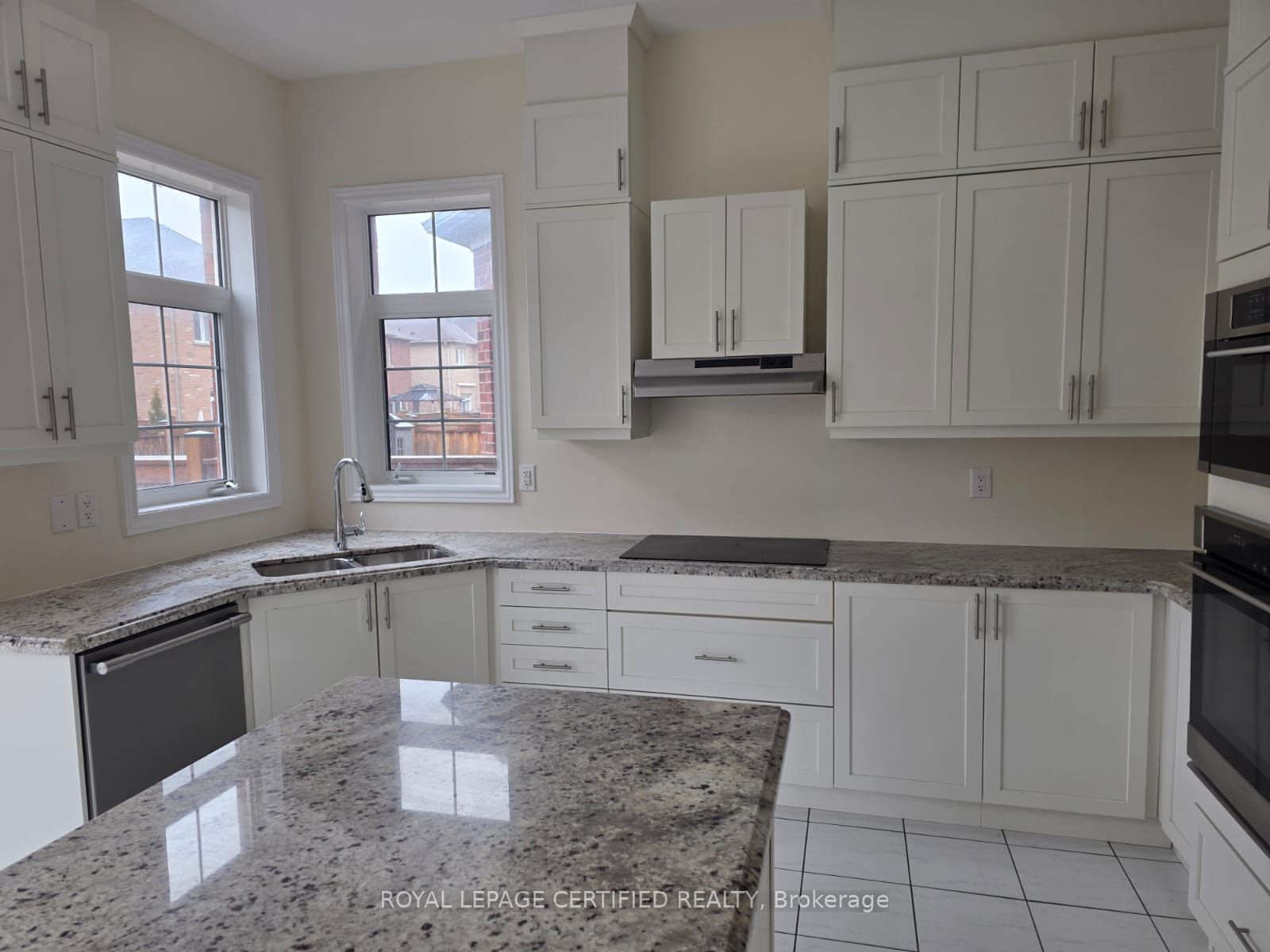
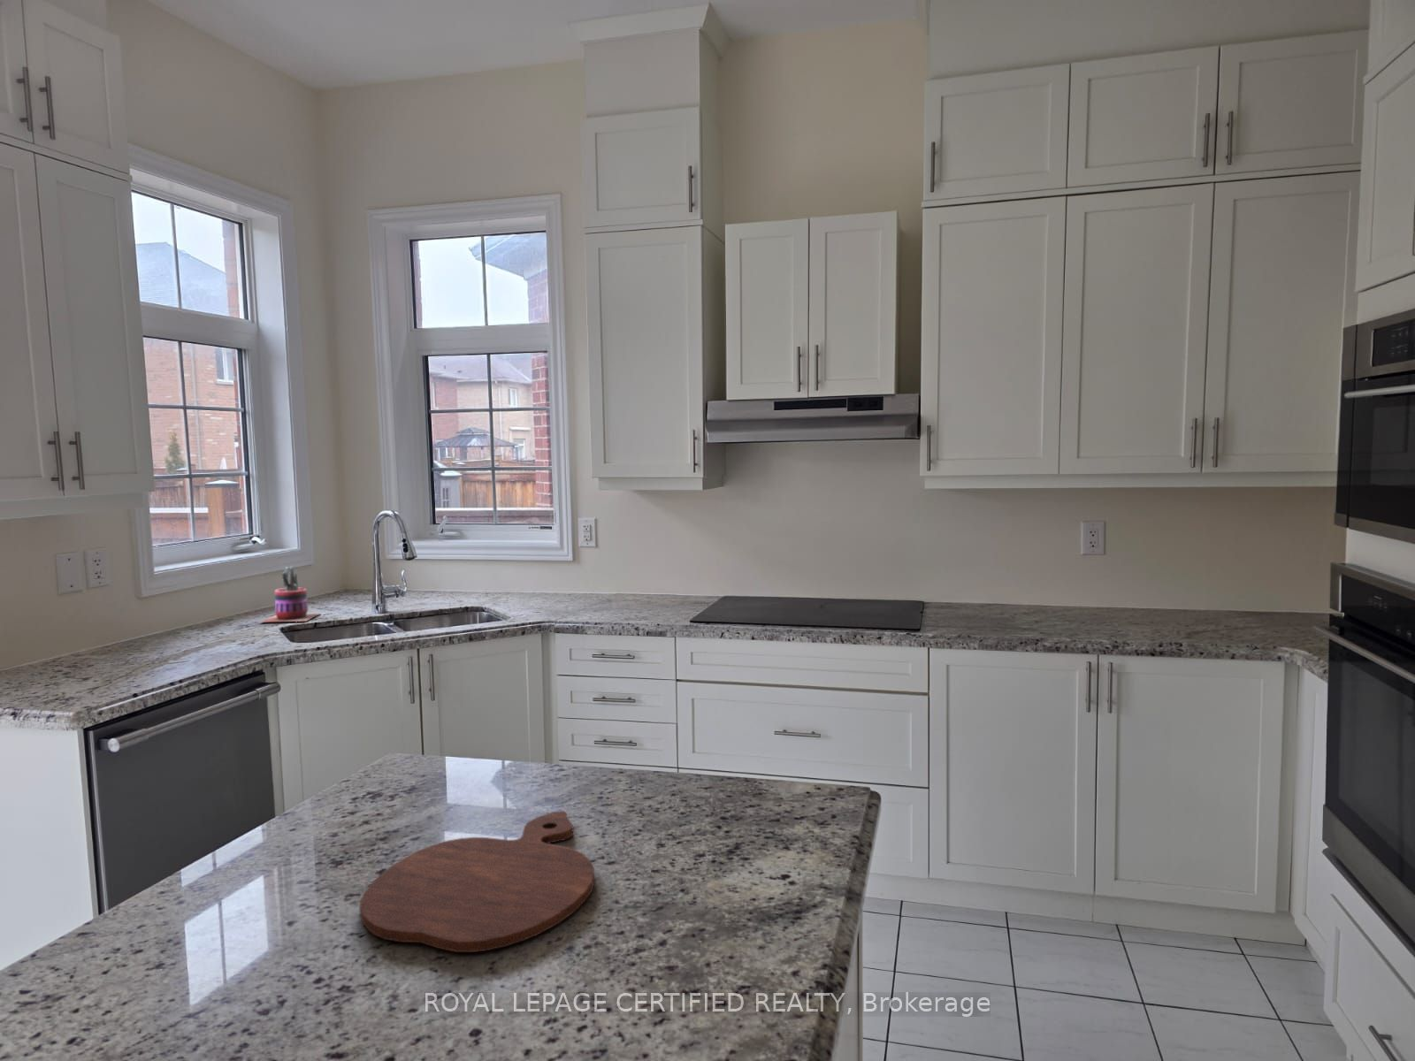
+ cutting board [359,810,595,953]
+ potted cactus [258,566,322,623]
